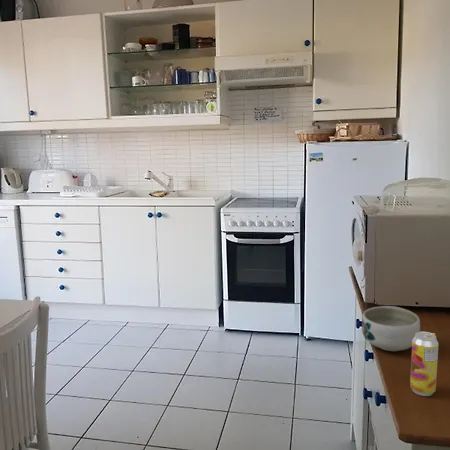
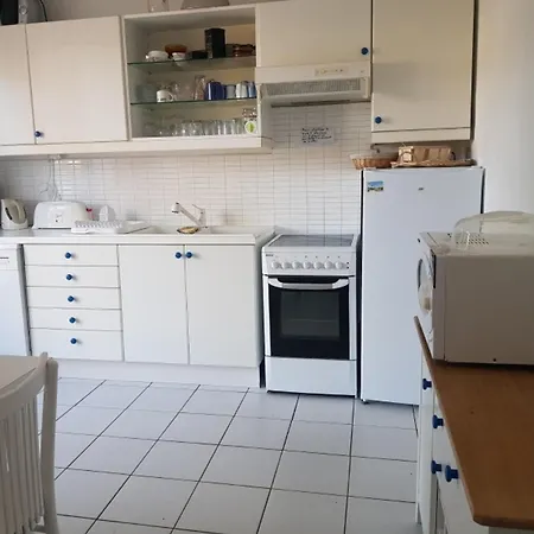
- bowl [361,305,421,352]
- beverage can [409,331,439,397]
